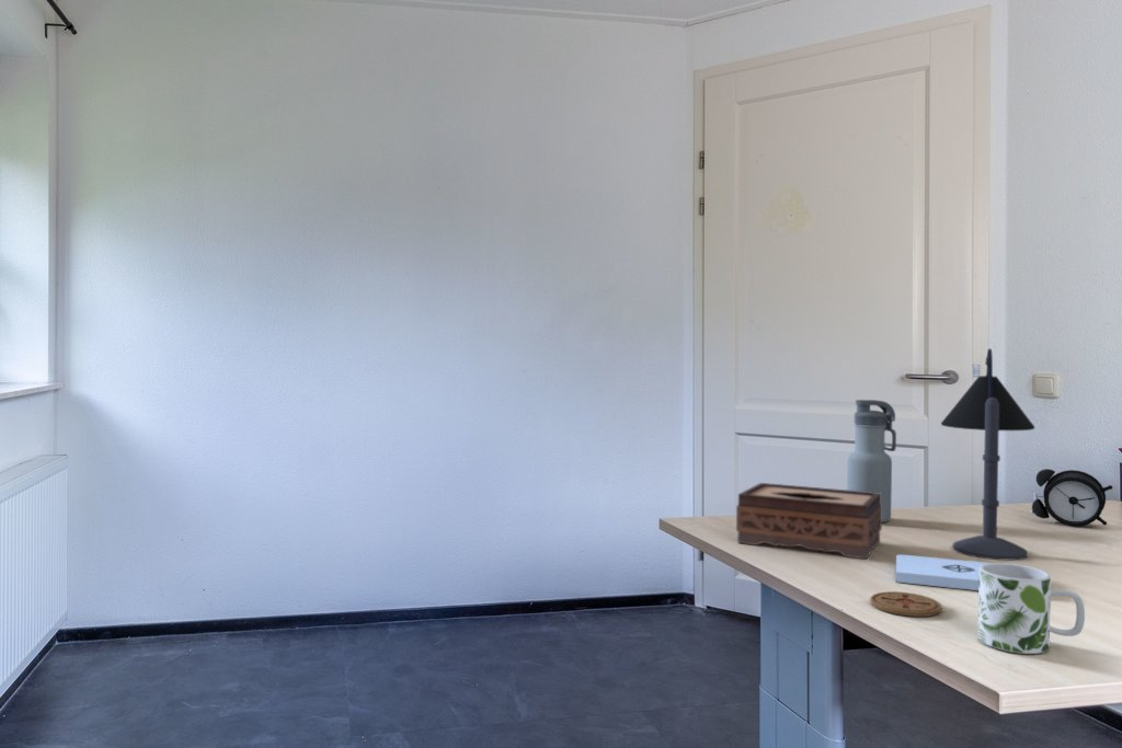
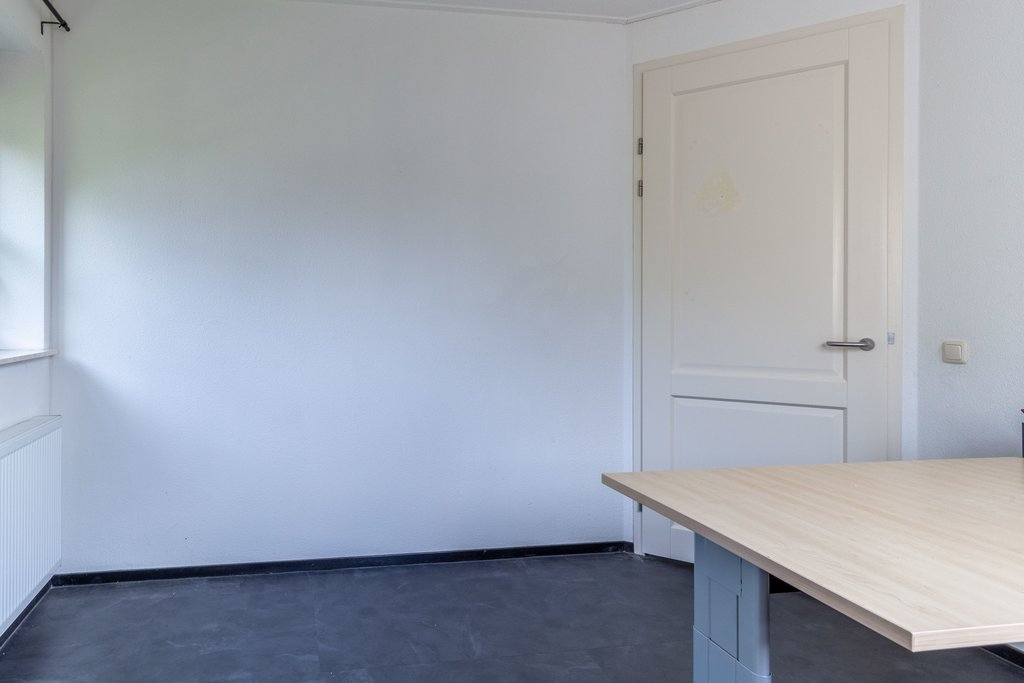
- mug [977,562,1086,655]
- tissue box [735,482,883,560]
- desk lamp [940,347,1035,561]
- coaster [869,590,943,618]
- notepad [895,554,991,591]
- alarm clock [1029,468,1113,528]
- water bottle [846,399,897,523]
